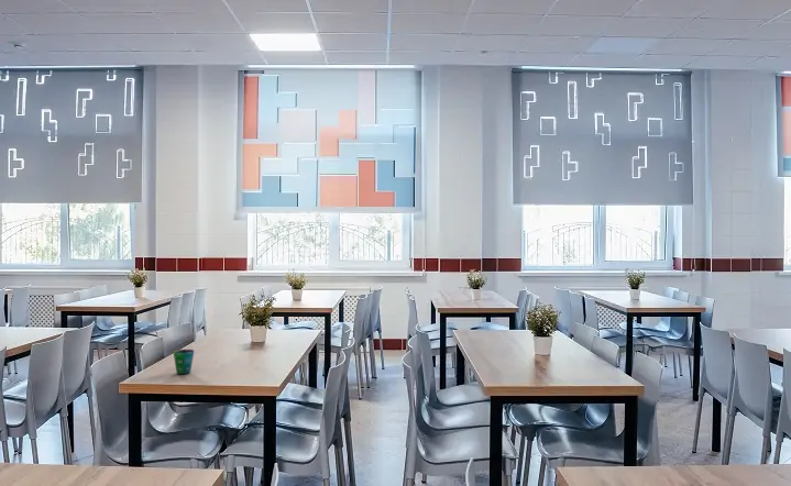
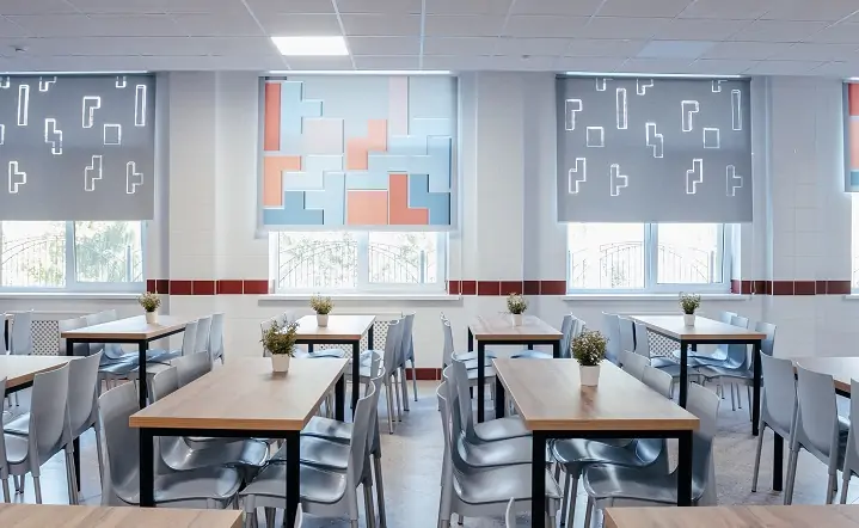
- cup [172,349,195,375]
